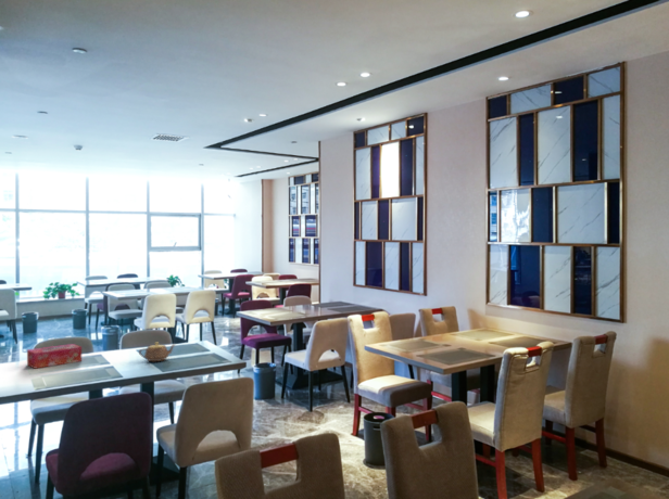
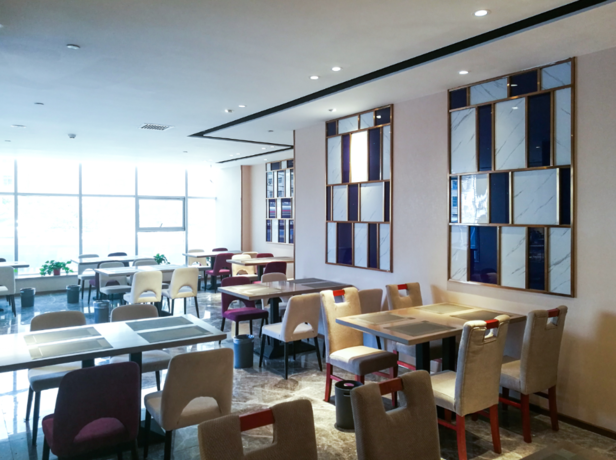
- teapot [138,342,177,362]
- tissue box [26,343,83,370]
